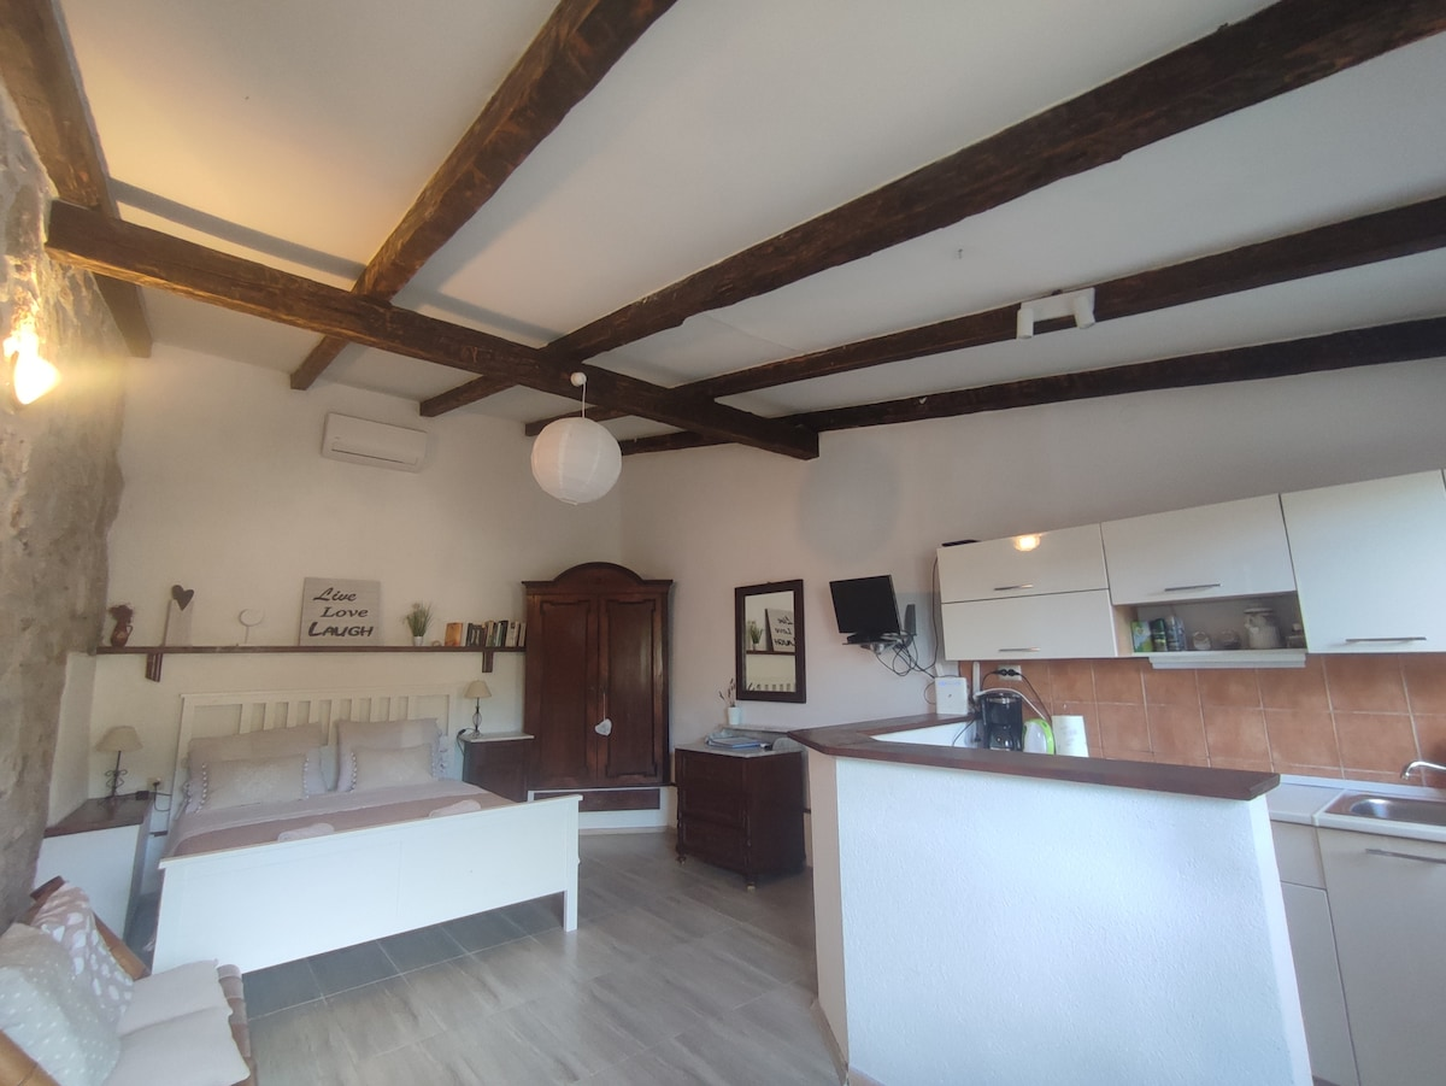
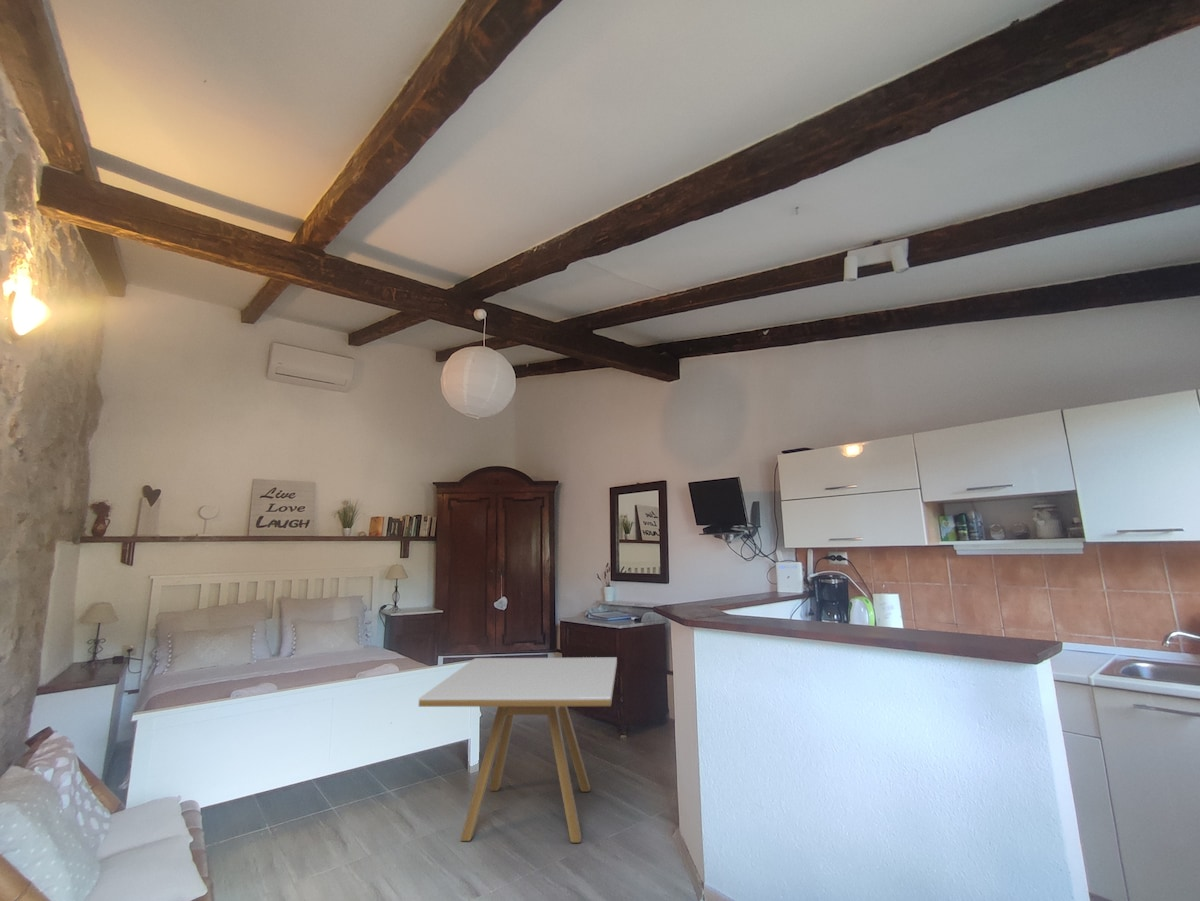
+ dining table [418,656,618,844]
